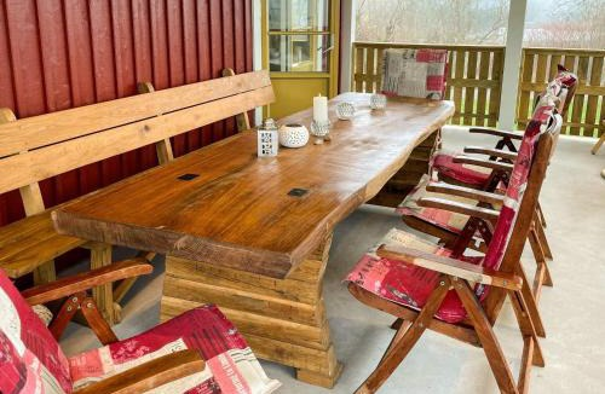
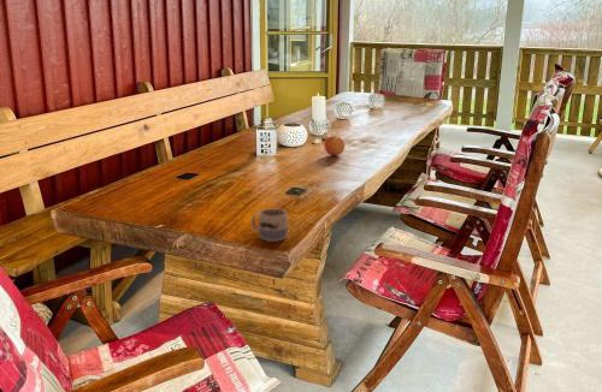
+ apple [323,135,346,158]
+ mug [250,208,289,243]
